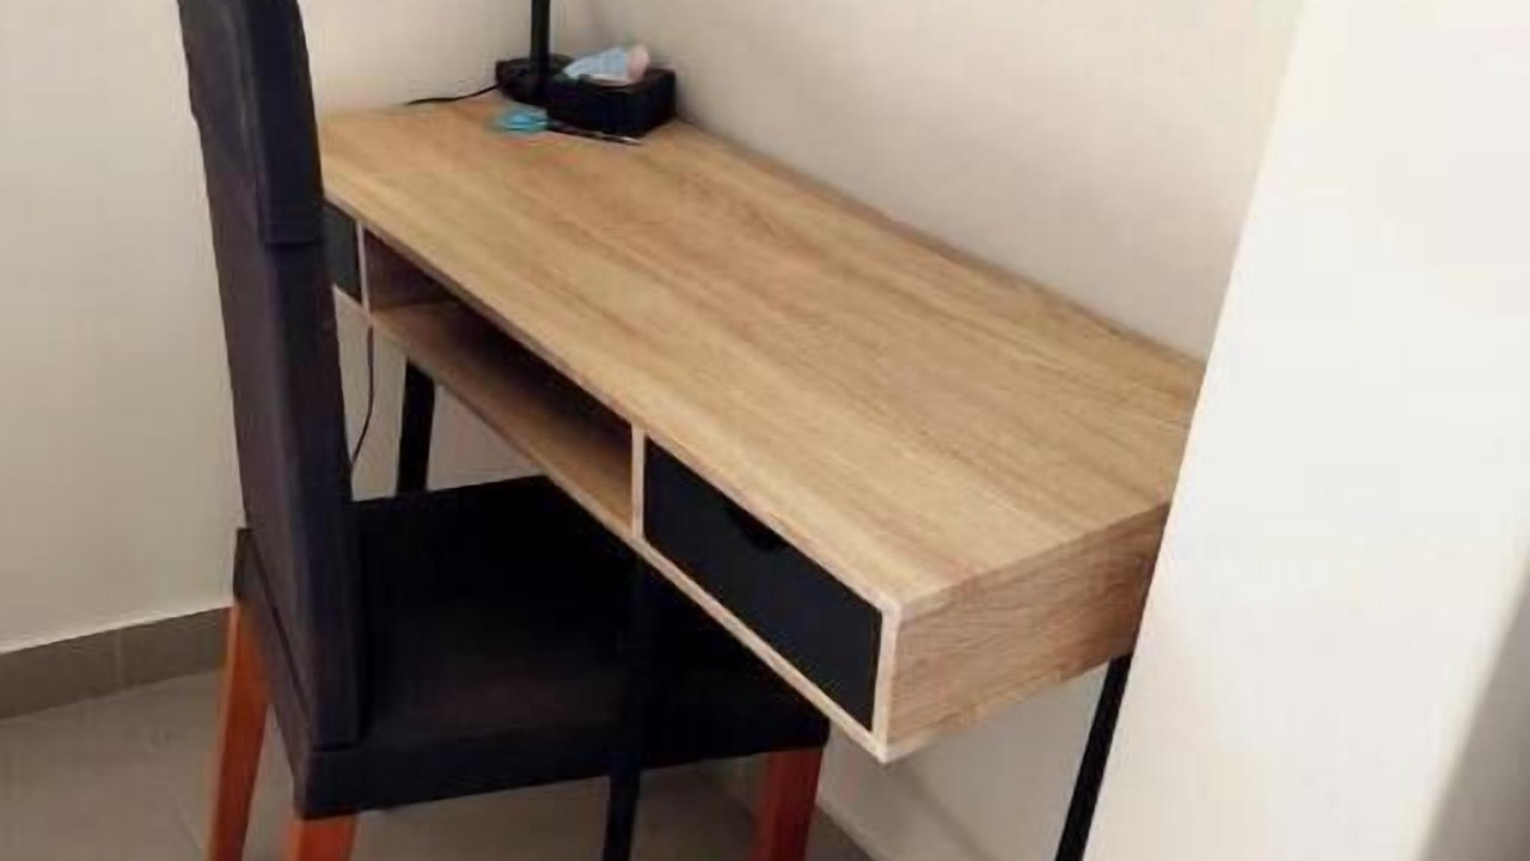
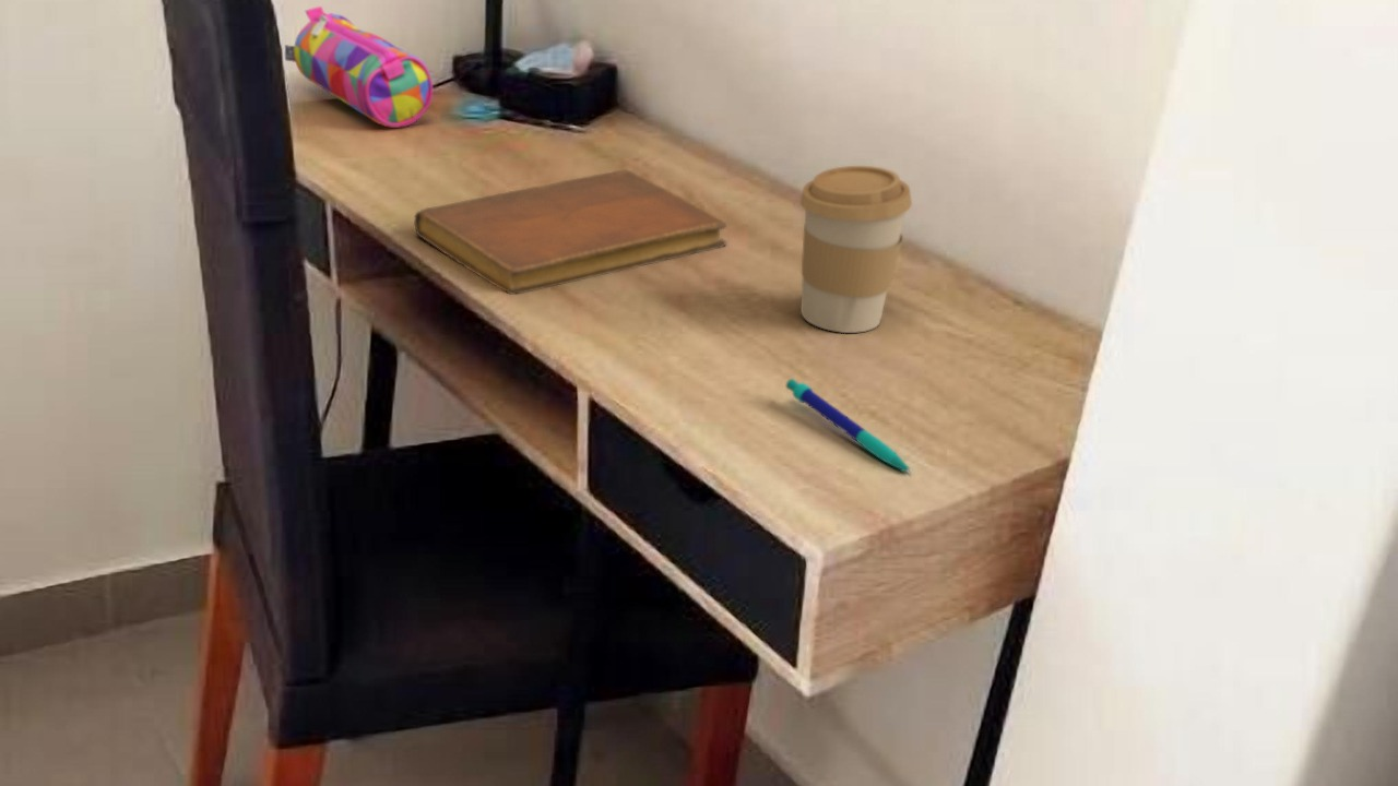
+ pen [785,378,913,474]
+ notebook [413,168,727,296]
+ coffee cup [799,165,913,334]
+ pencil case [284,5,434,129]
